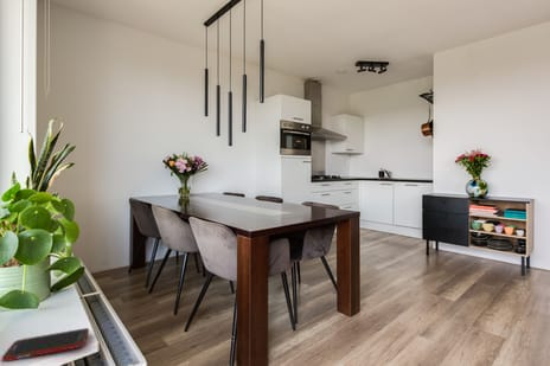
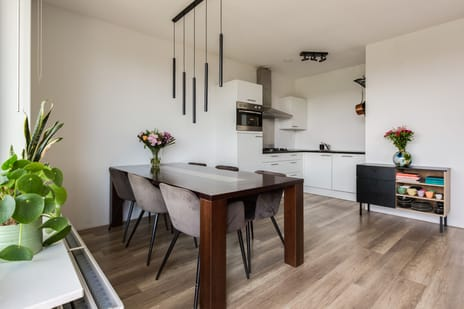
- cell phone [1,327,90,362]
